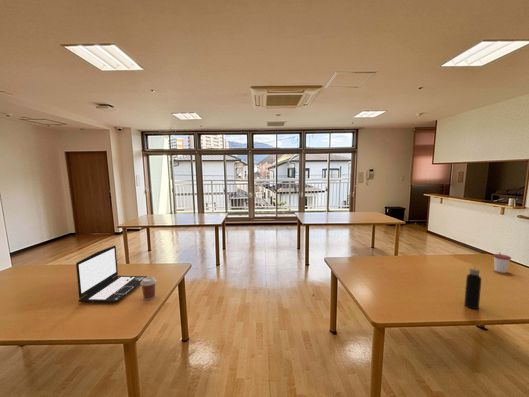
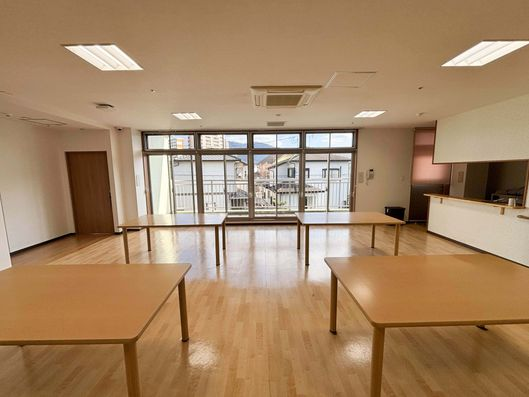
- water bottle [463,265,482,310]
- coffee cup [140,276,157,301]
- laptop [75,245,148,303]
- cup [492,252,512,274]
